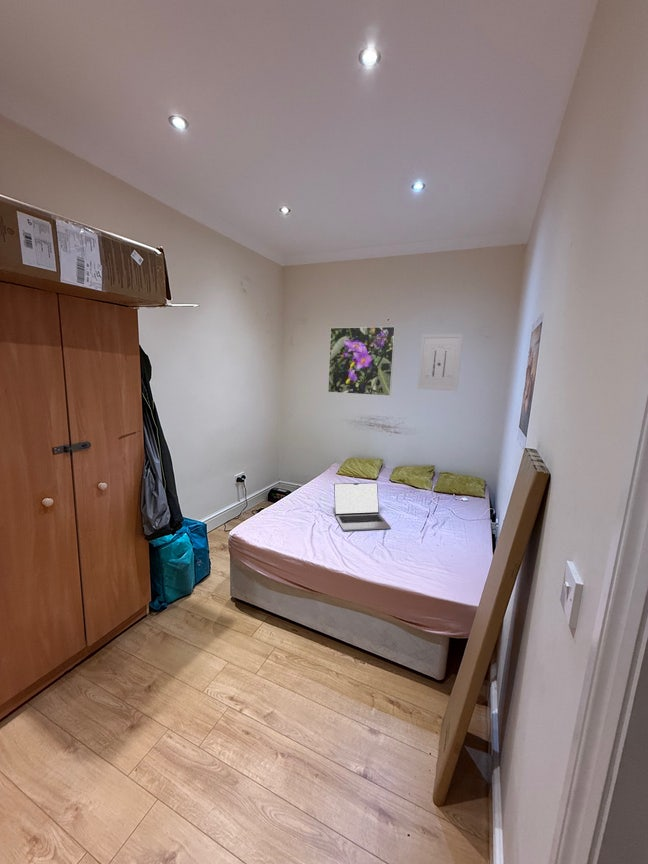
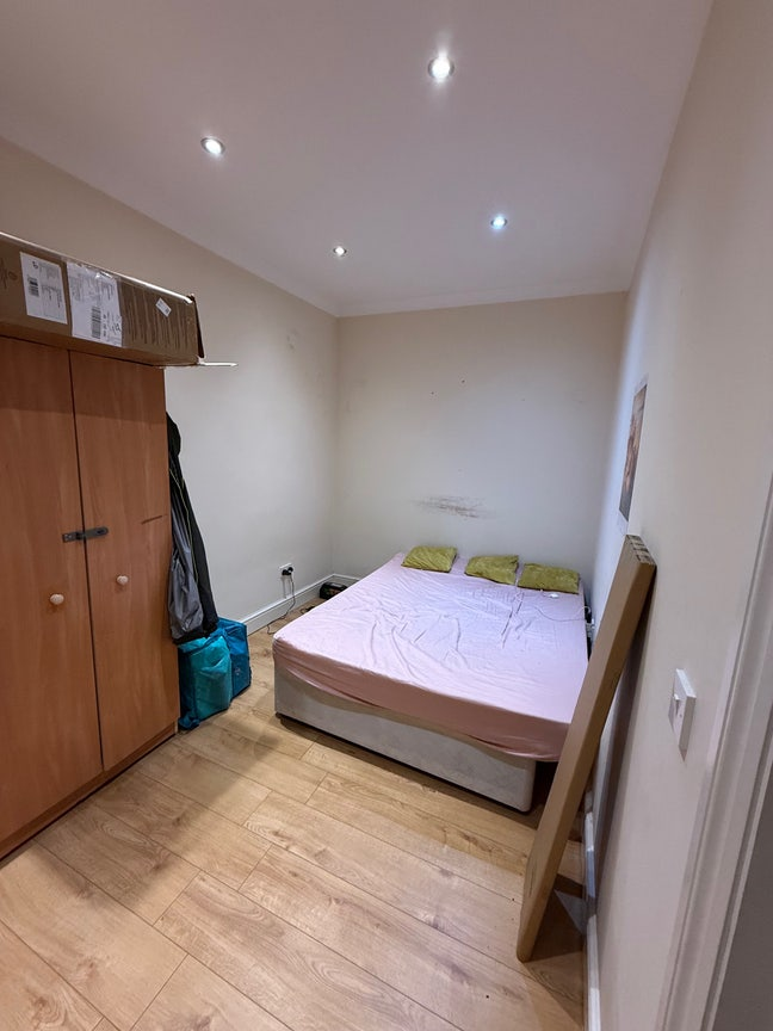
- wall art [416,333,464,392]
- laptop [333,482,392,532]
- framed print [327,326,396,397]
